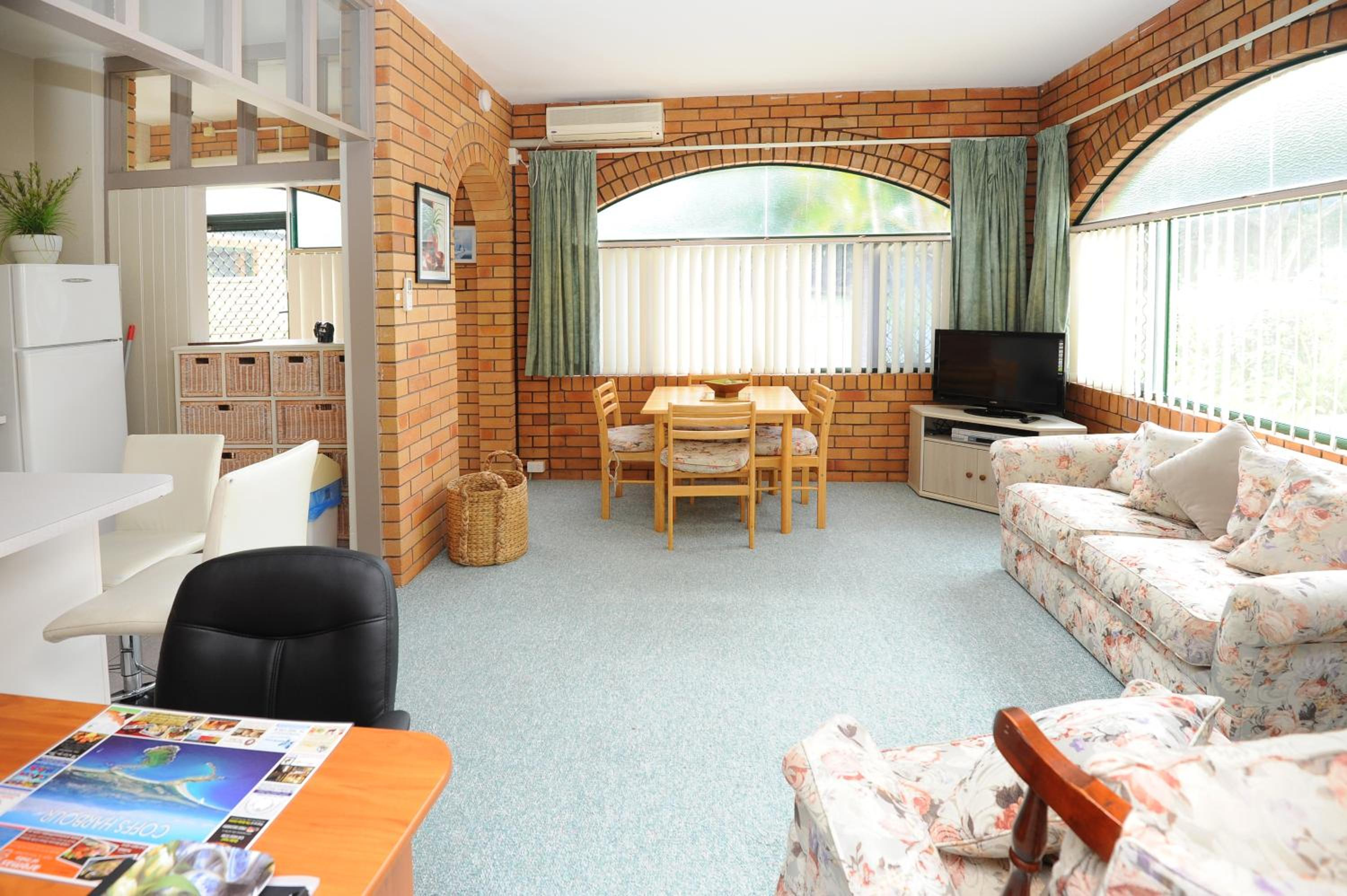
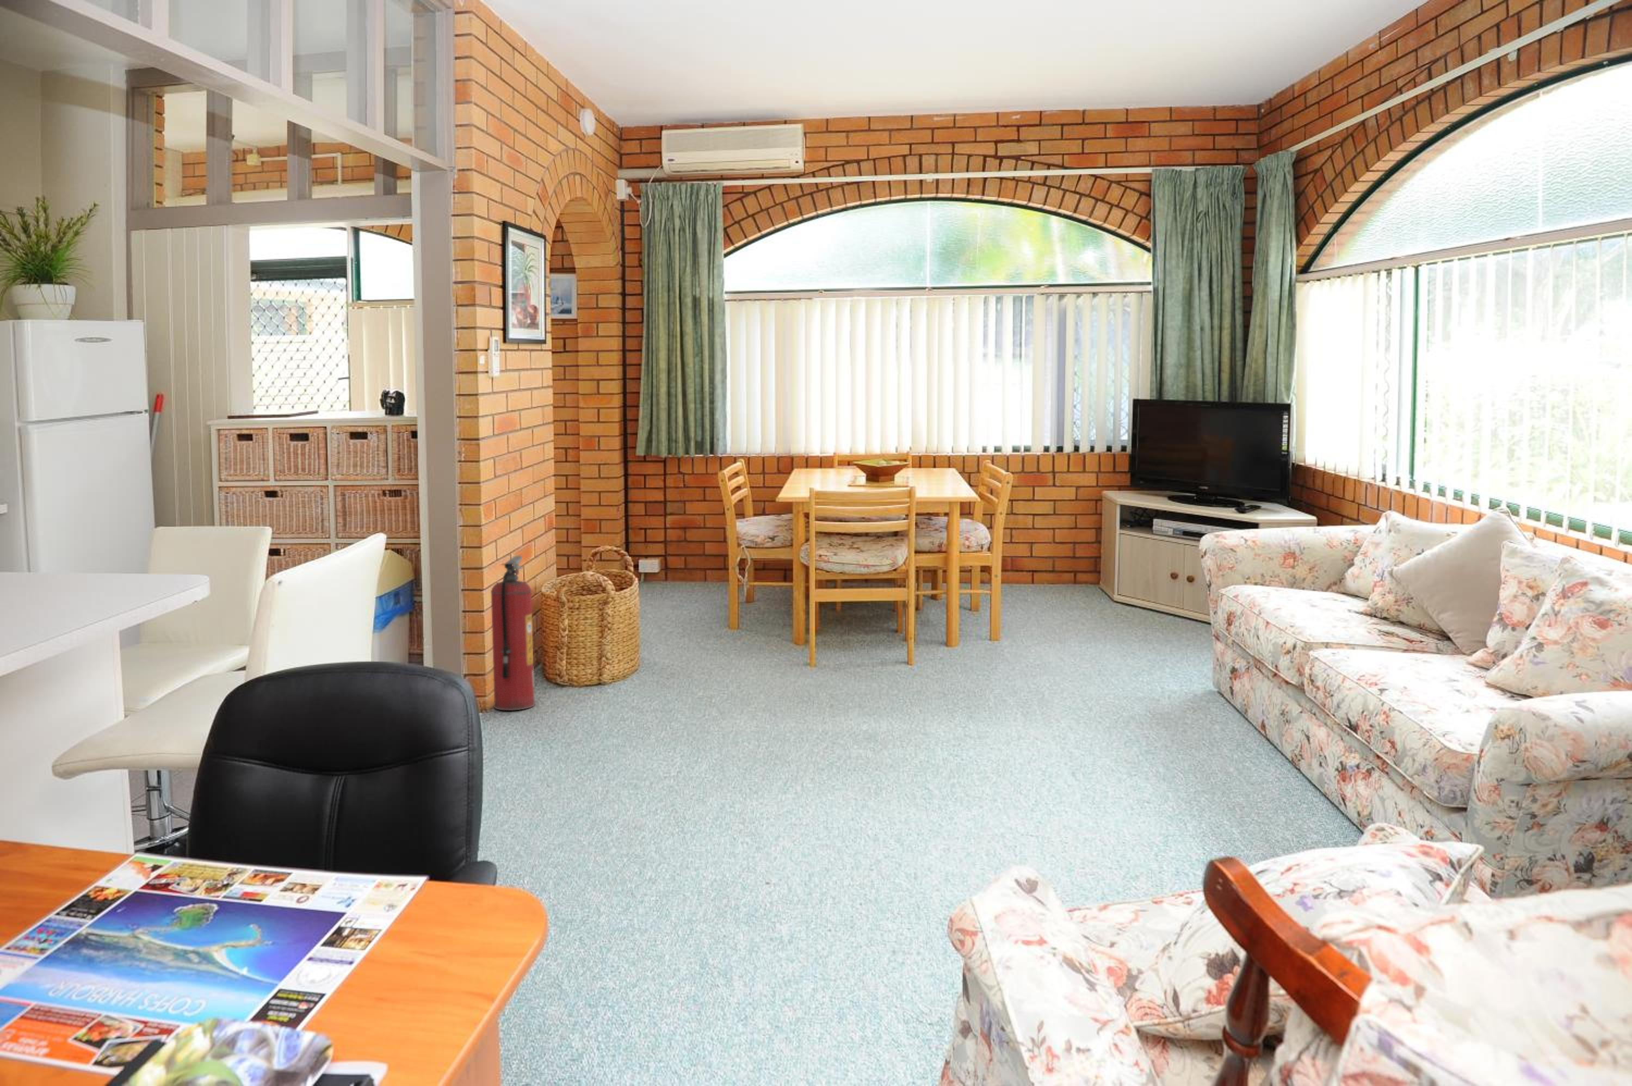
+ fire extinguisher [491,555,536,711]
